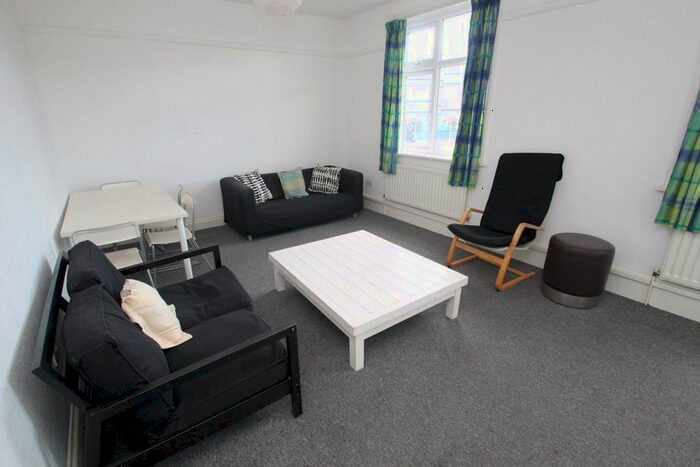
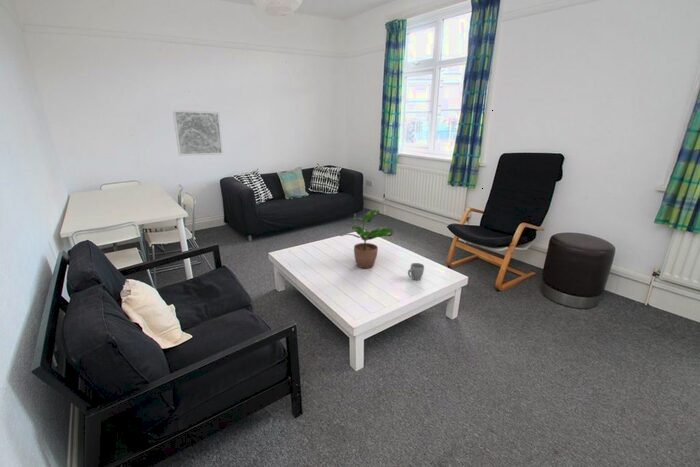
+ potted plant [338,209,395,269]
+ mug [407,262,425,281]
+ wall art [172,109,224,157]
